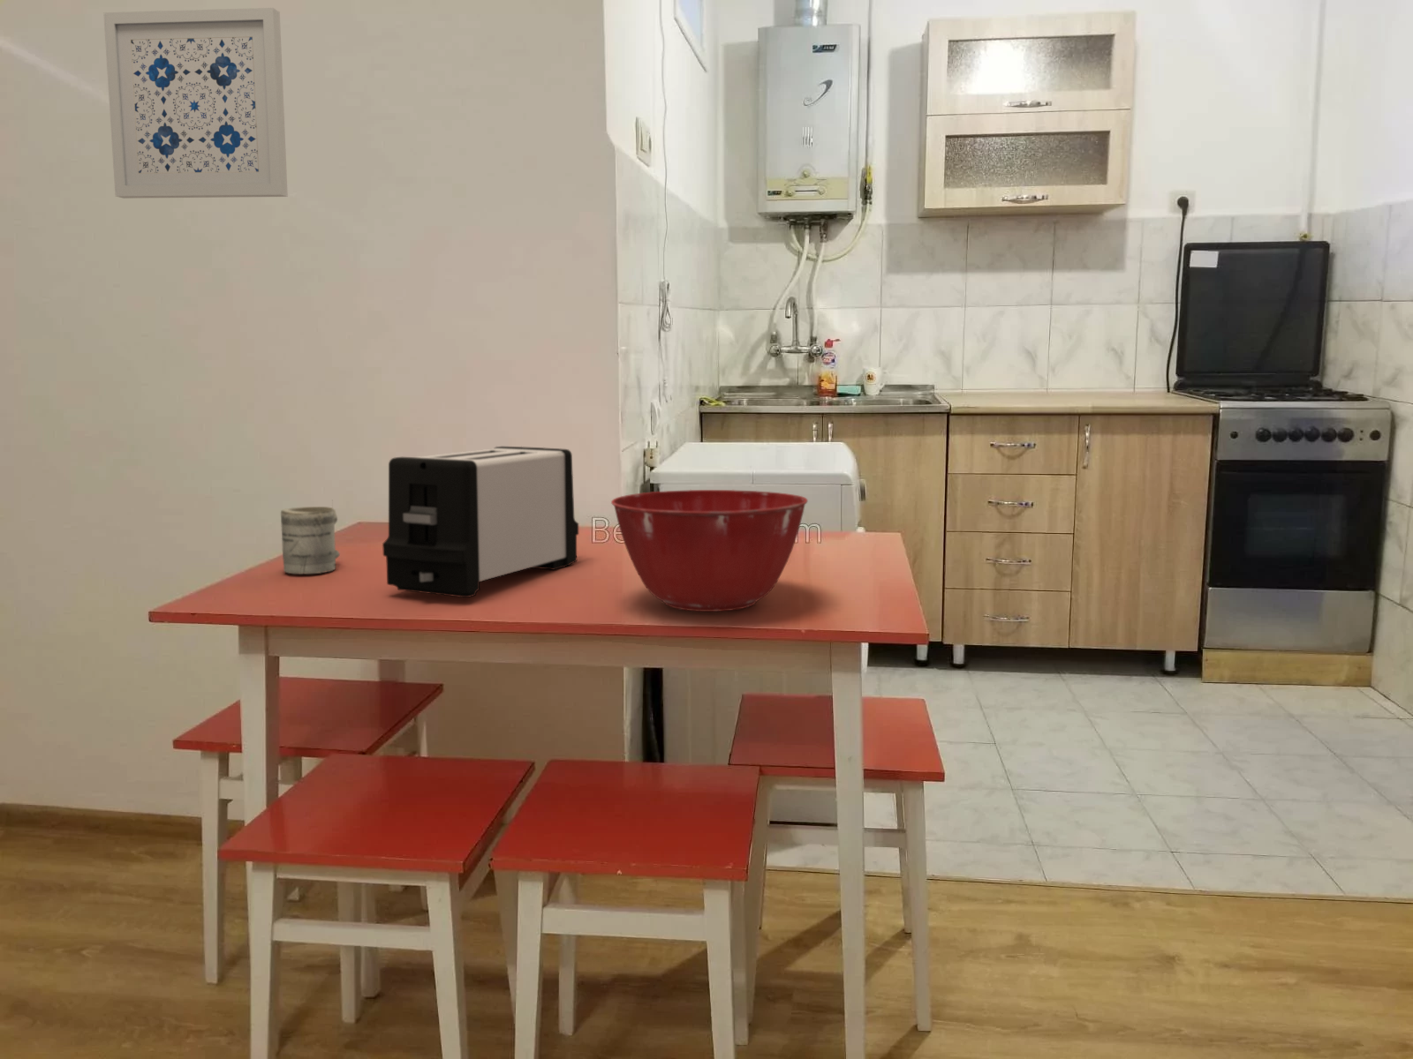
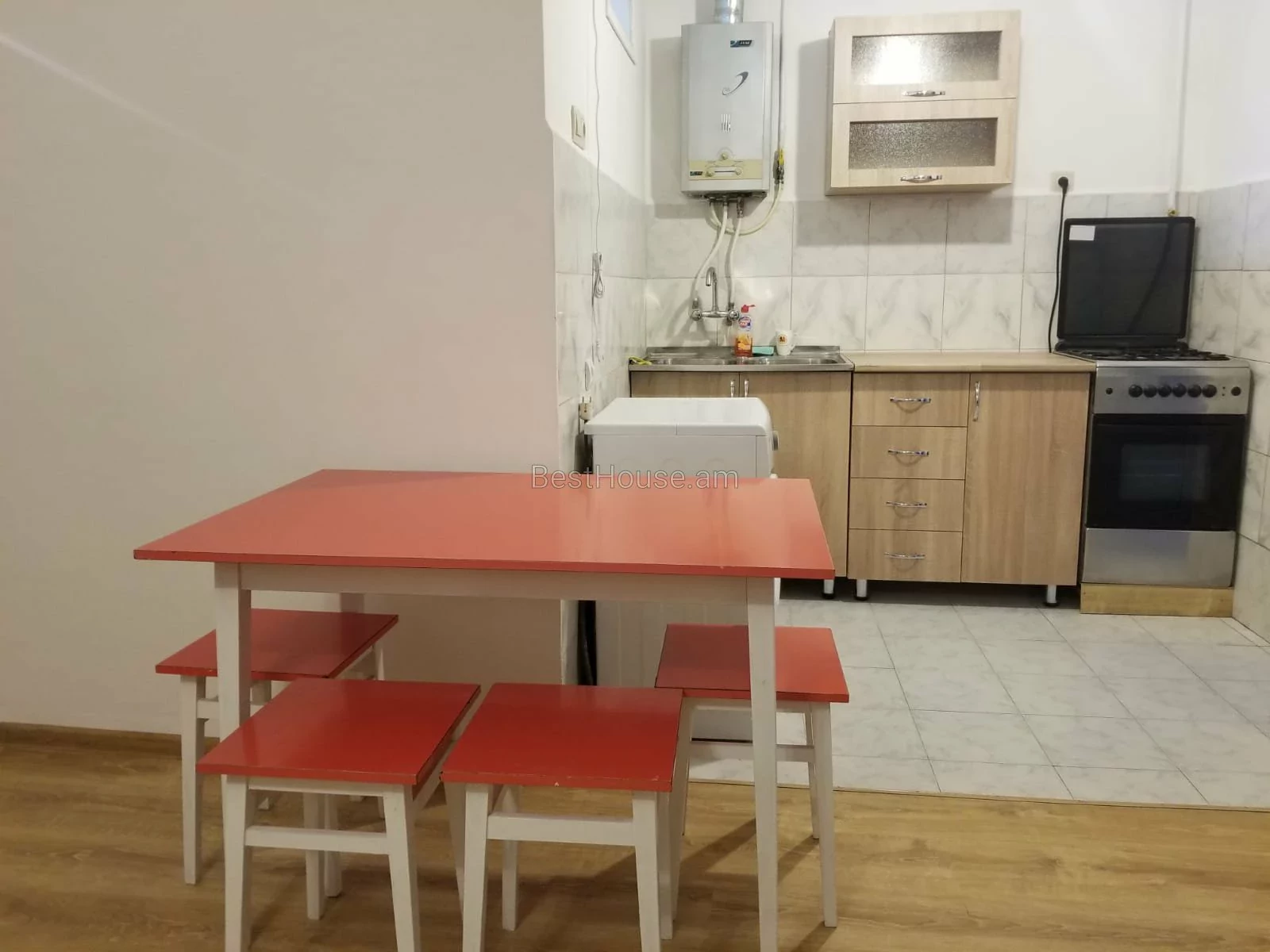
- mug [280,501,340,575]
- toaster [382,446,580,598]
- wall art [102,7,289,199]
- mixing bowl [610,489,809,613]
